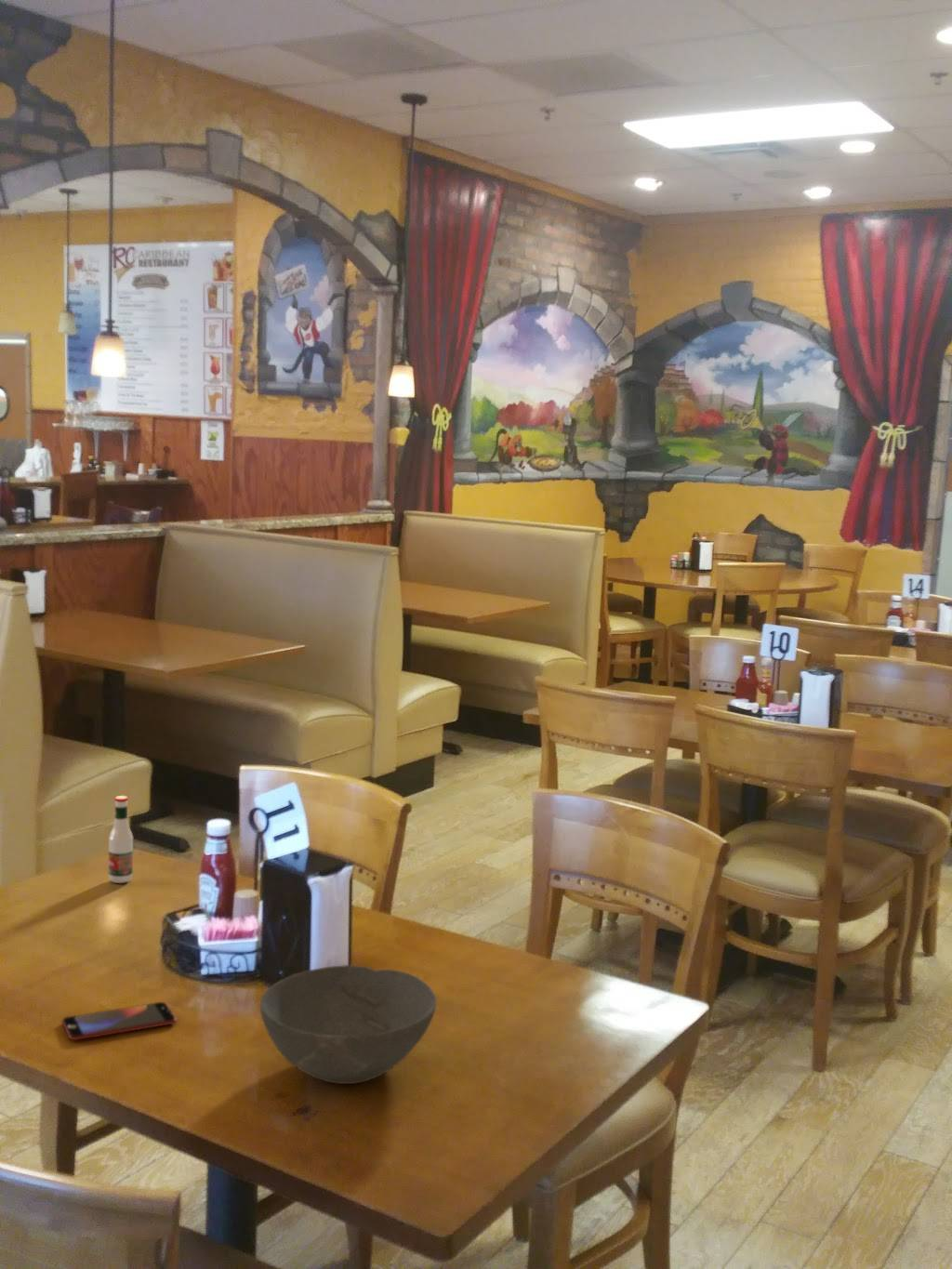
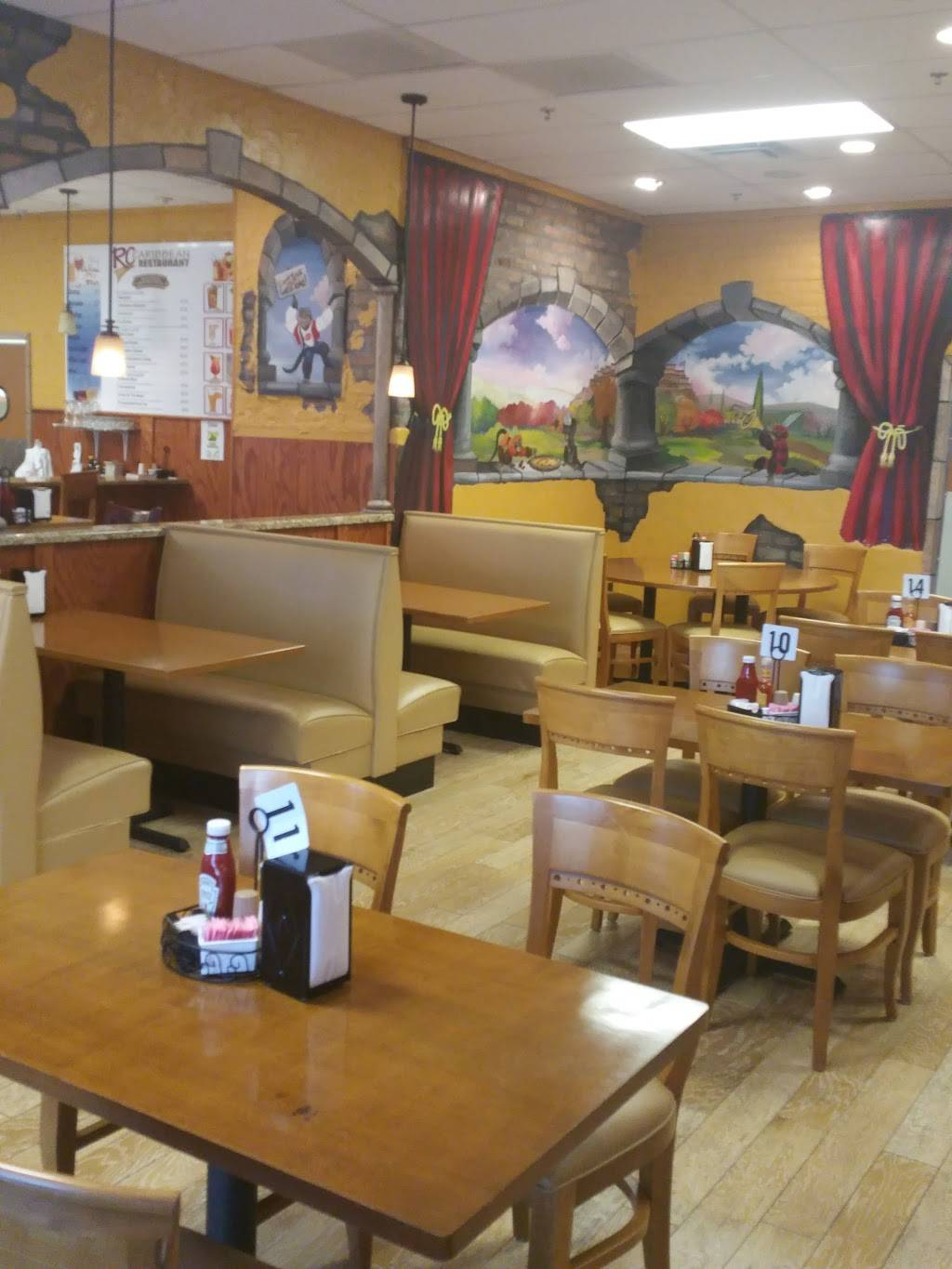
- smartphone [60,1001,178,1041]
- bowl [259,964,437,1085]
- tabasco sauce [107,795,134,884]
